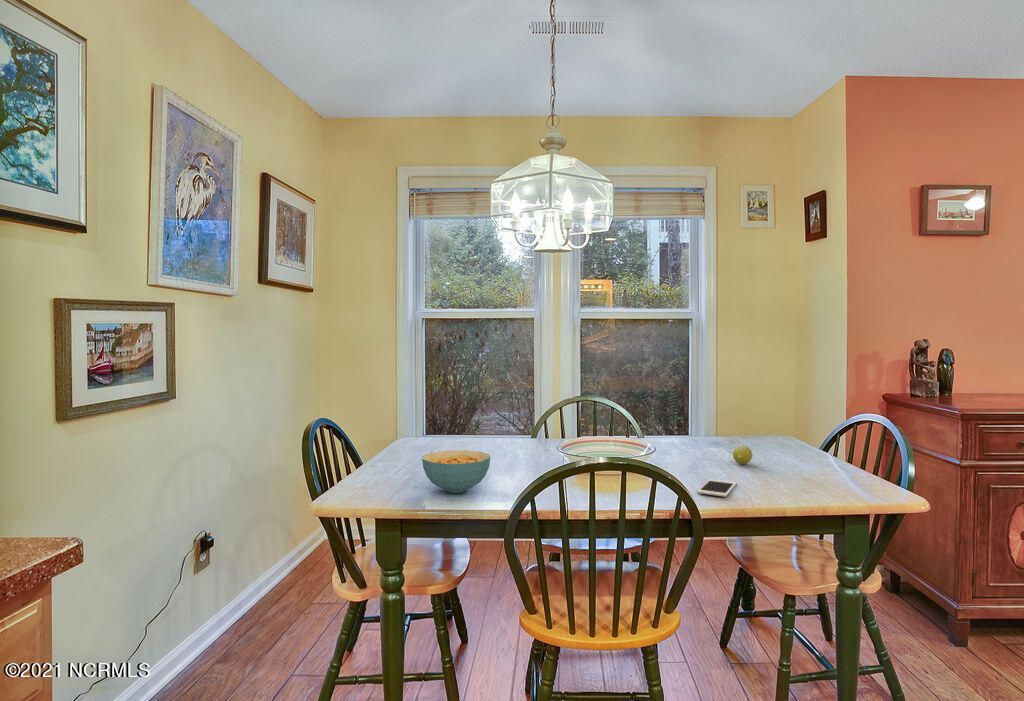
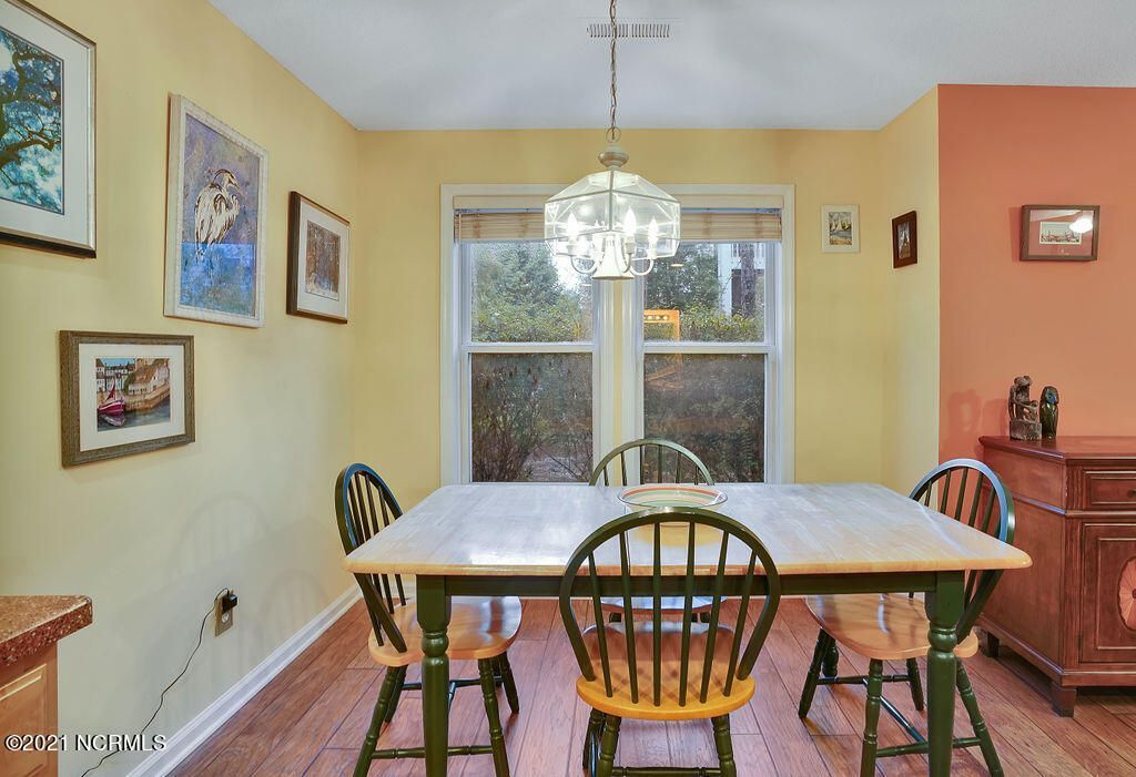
- cell phone [696,478,737,498]
- fruit [732,445,753,465]
- cereal bowl [421,449,491,494]
